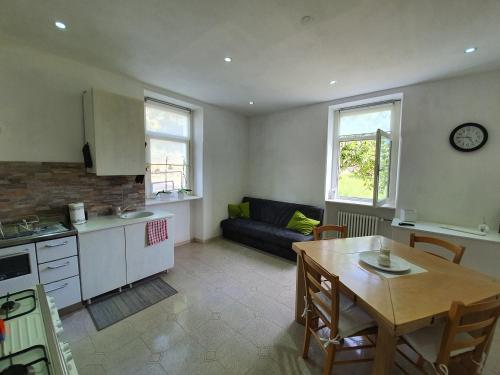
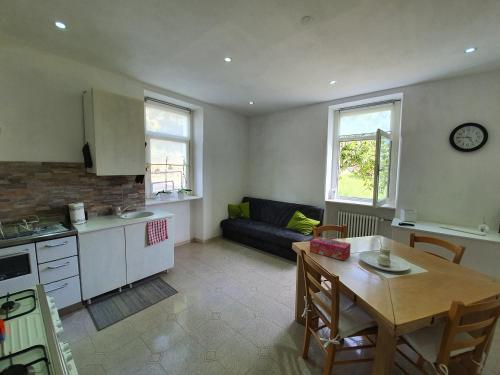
+ tissue box [309,236,352,261]
